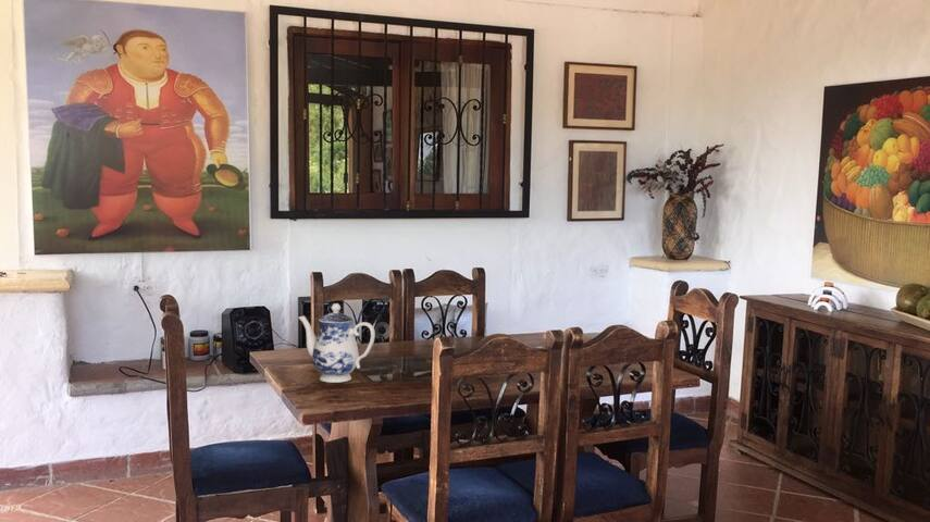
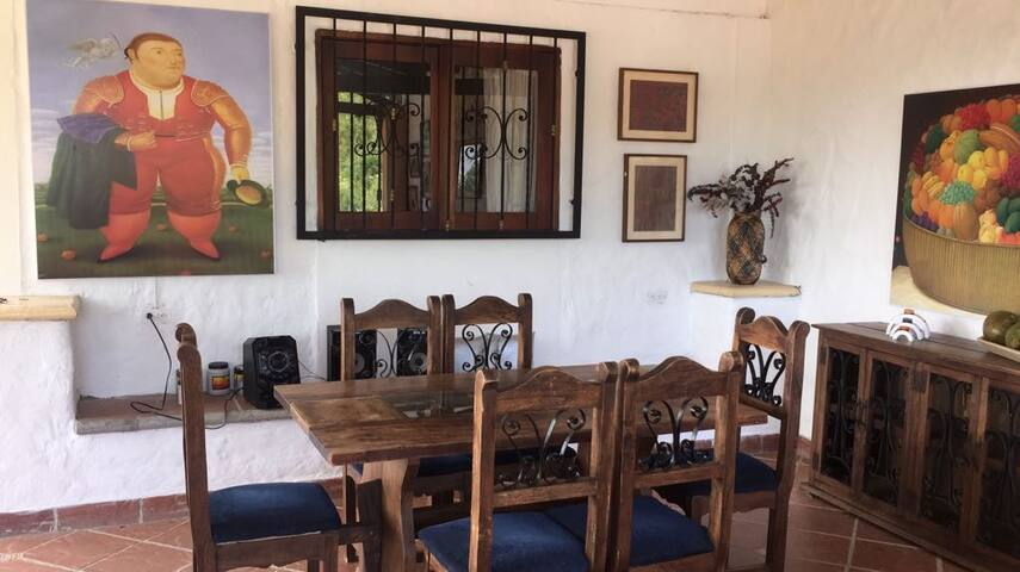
- teapot [297,302,376,384]
